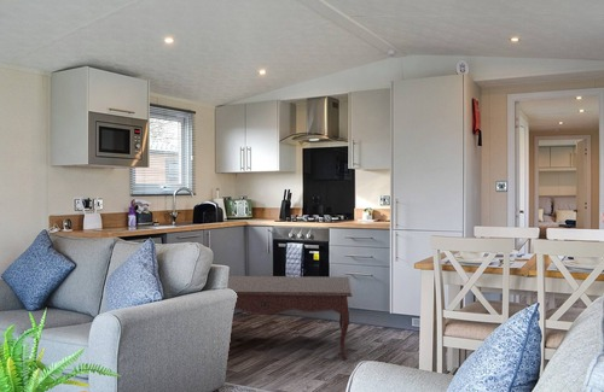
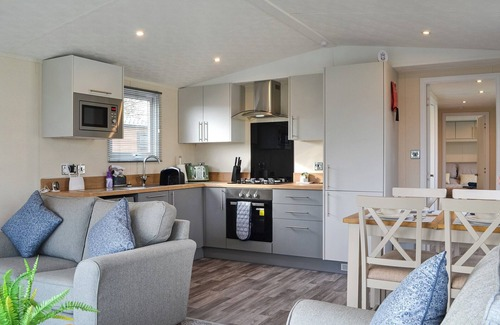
- coffee table [228,275,353,361]
